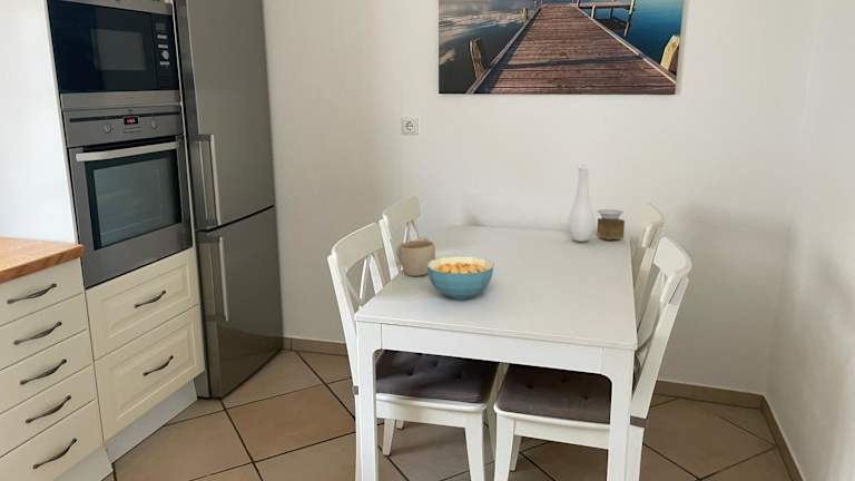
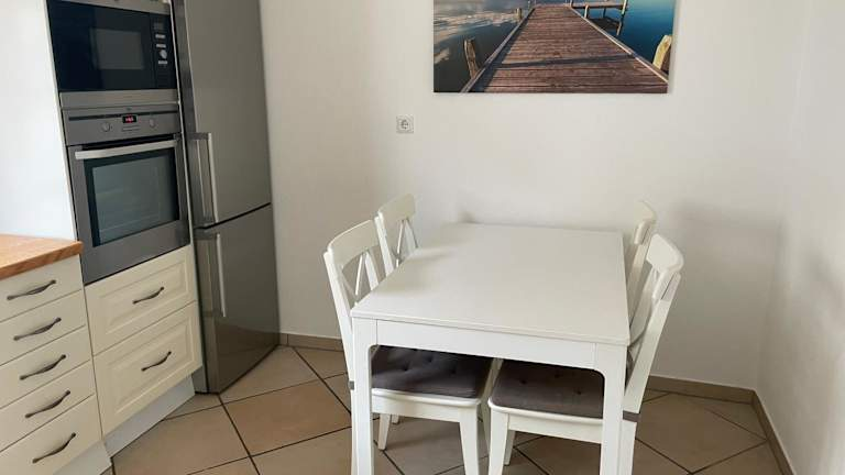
- cereal bowl [426,255,494,301]
- cup [397,235,436,277]
- vase [567,165,626,243]
